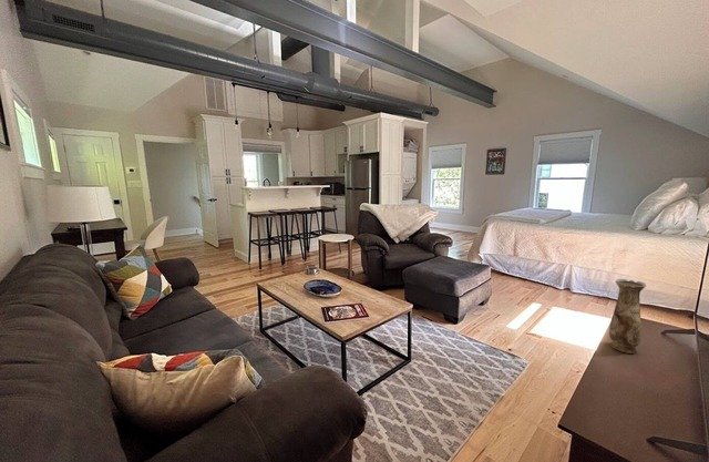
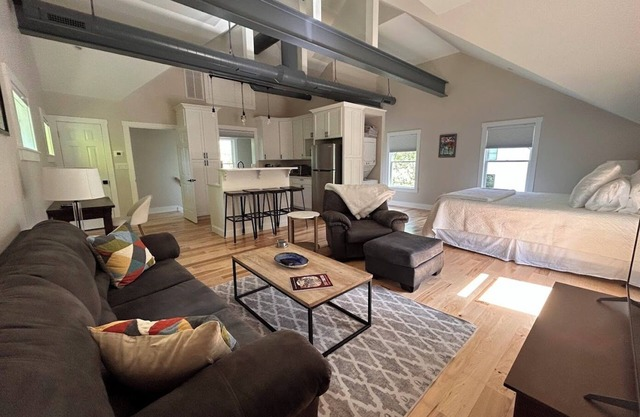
- vase [608,278,647,355]
